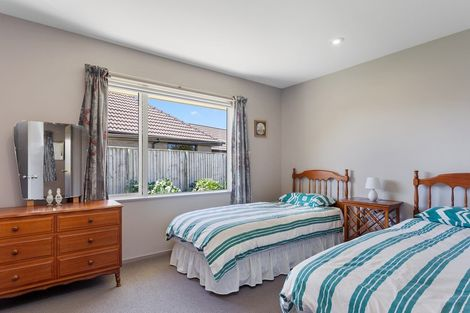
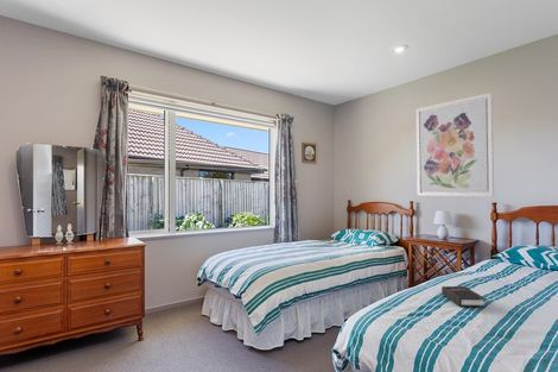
+ wall art [416,92,495,197]
+ hardback book [440,285,487,309]
